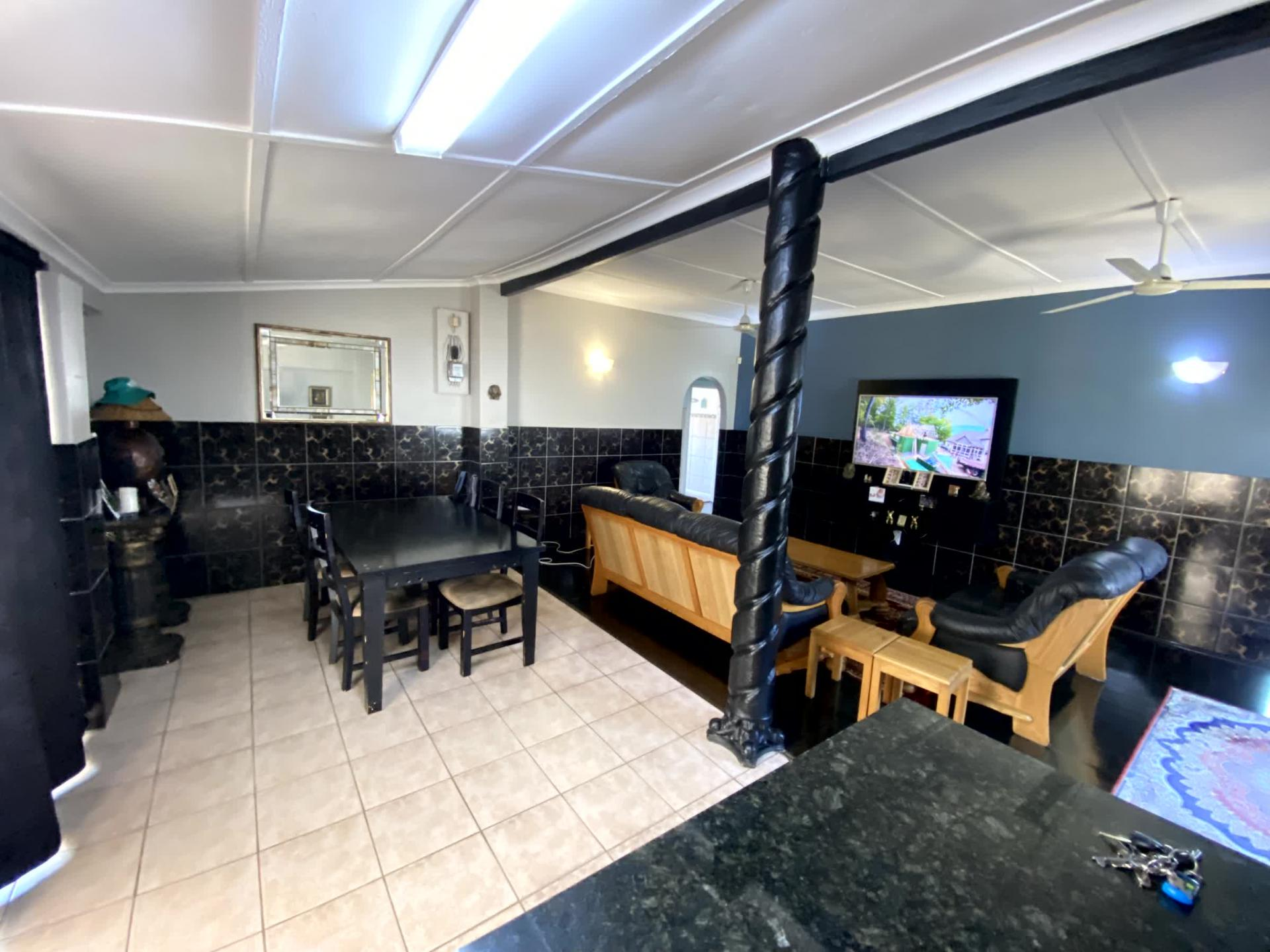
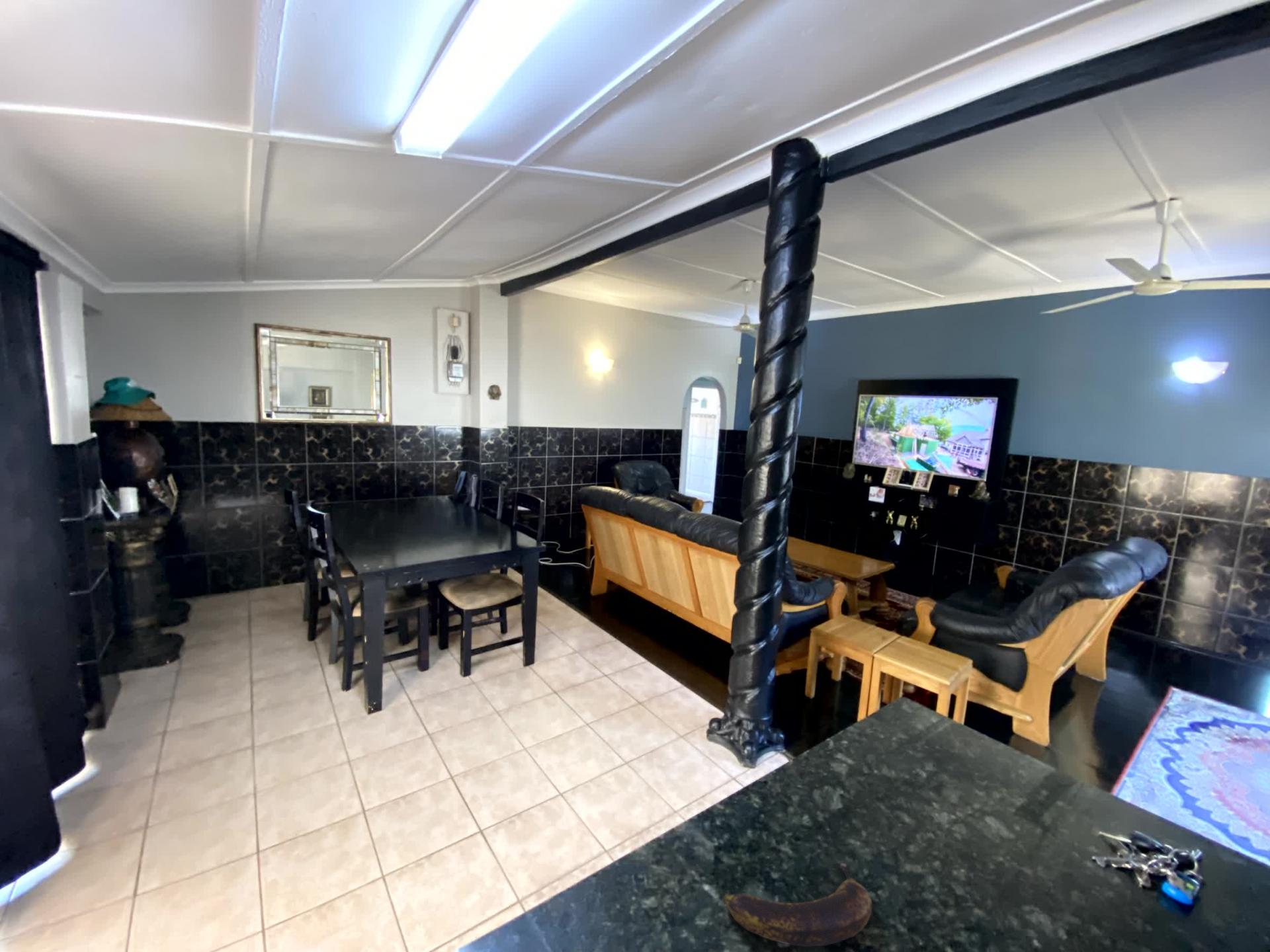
+ banana [722,862,873,947]
